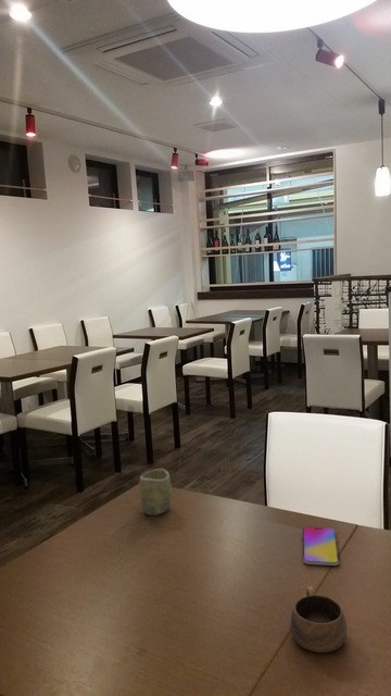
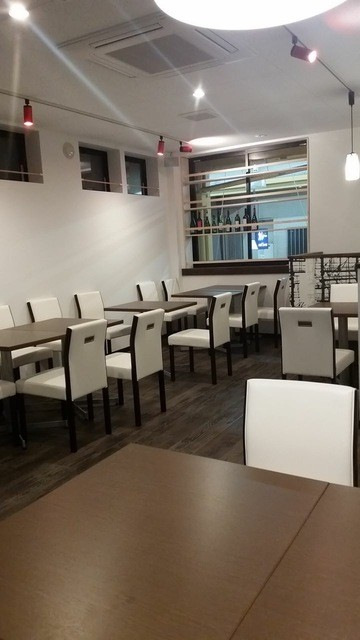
- smartphone [302,526,340,567]
- cup [139,468,173,517]
- cup [290,585,348,654]
